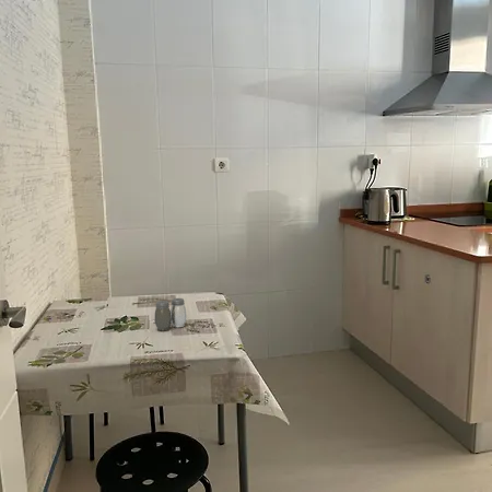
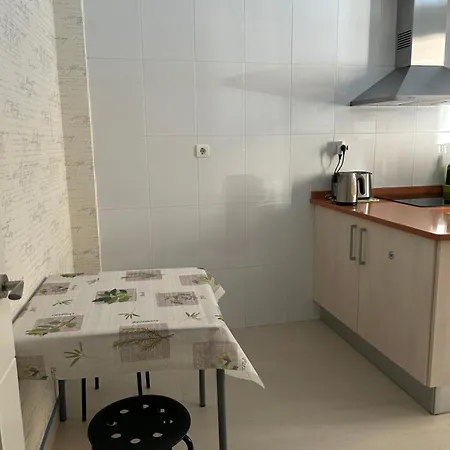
- salt and pepper shaker [154,297,187,331]
